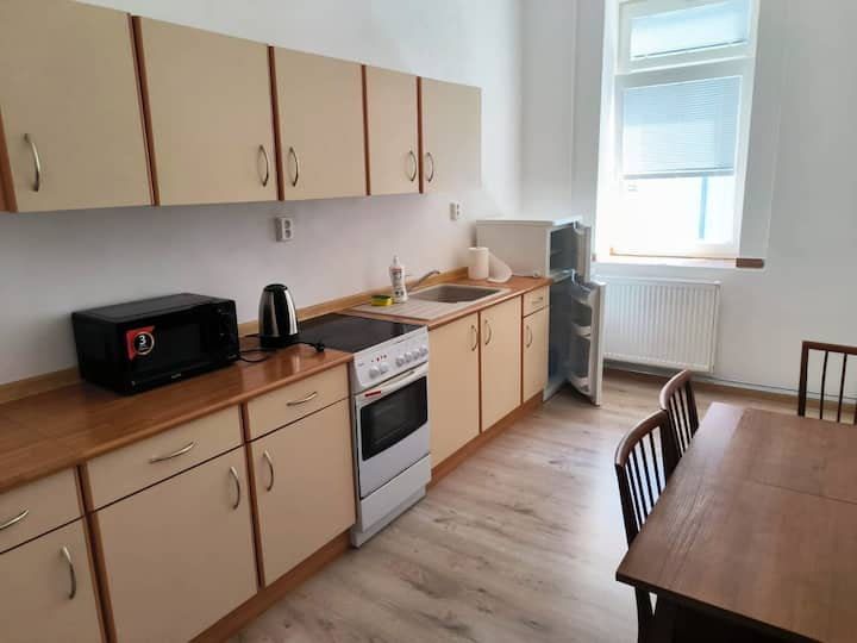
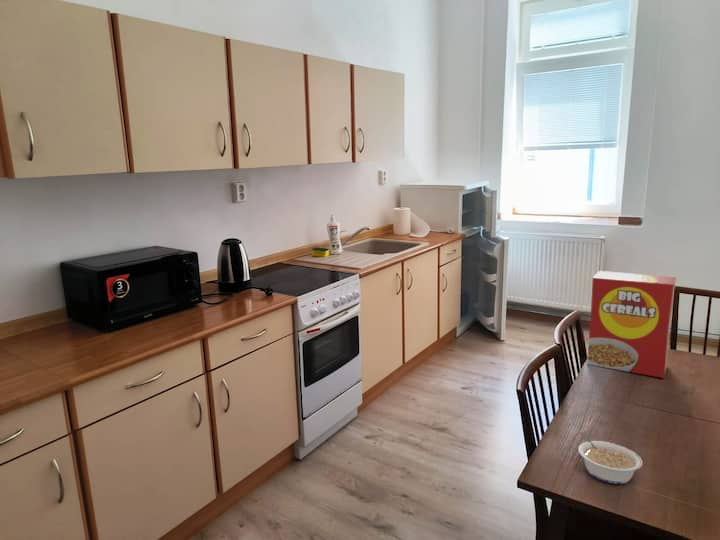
+ legume [577,431,643,485]
+ cereal box [586,270,677,379]
